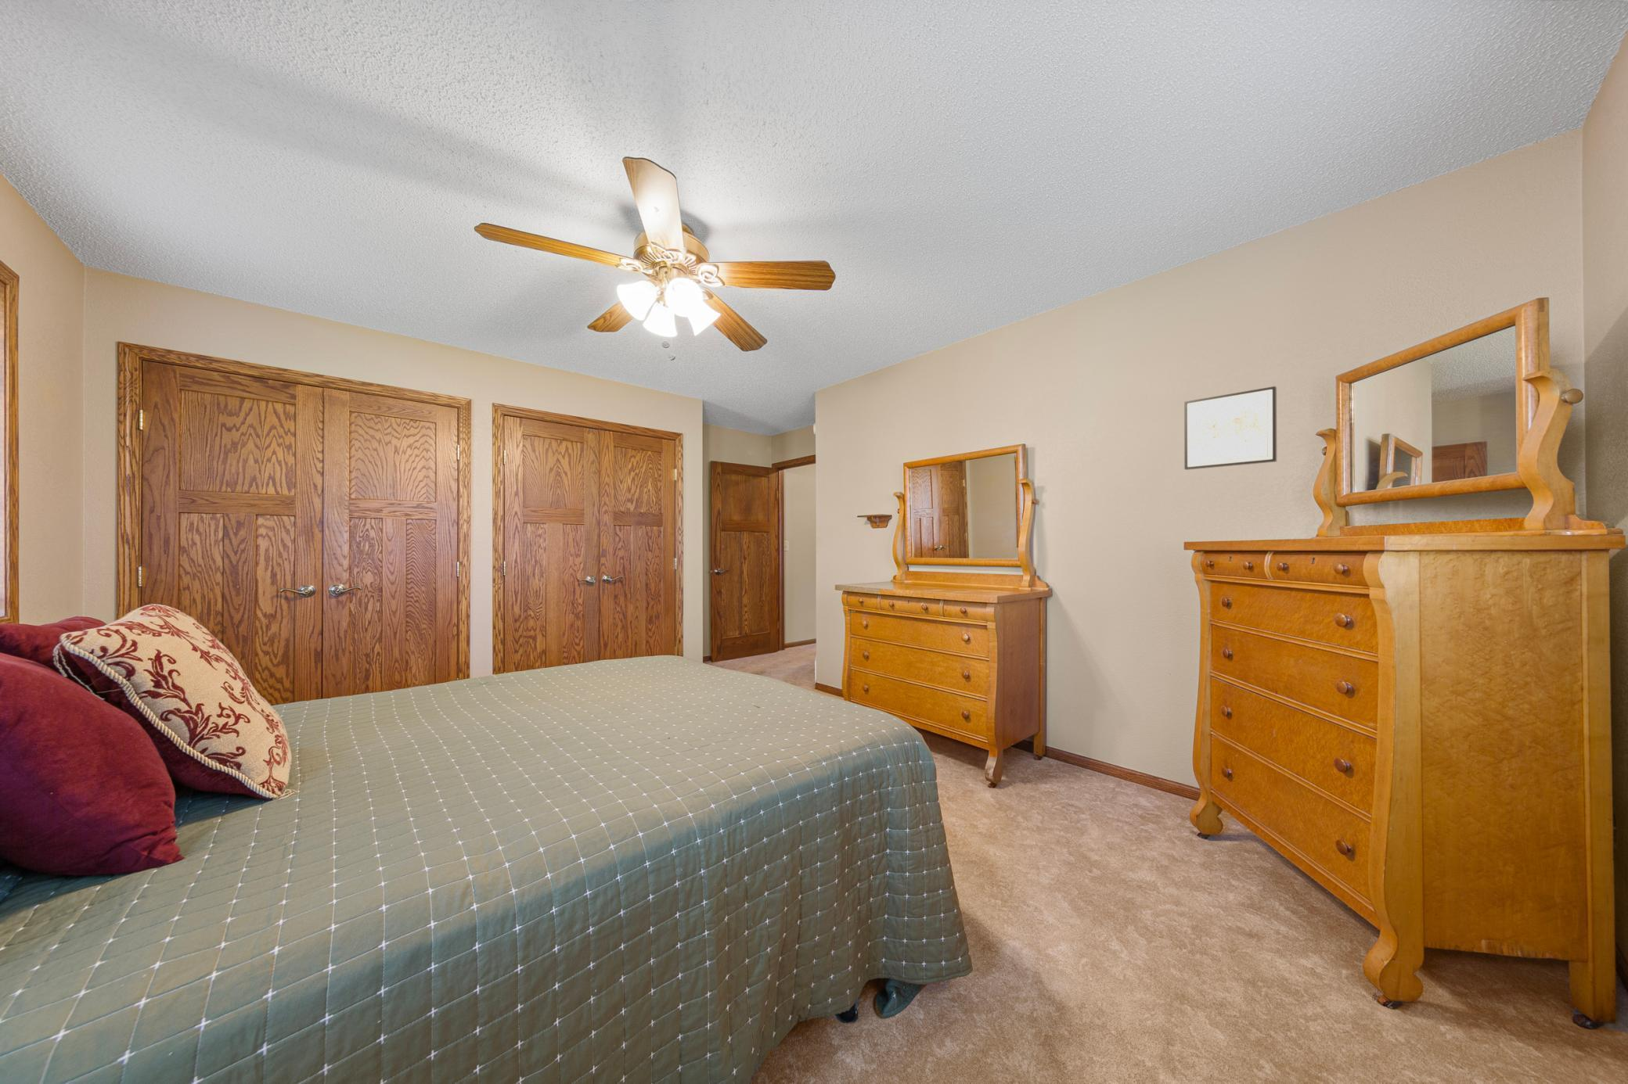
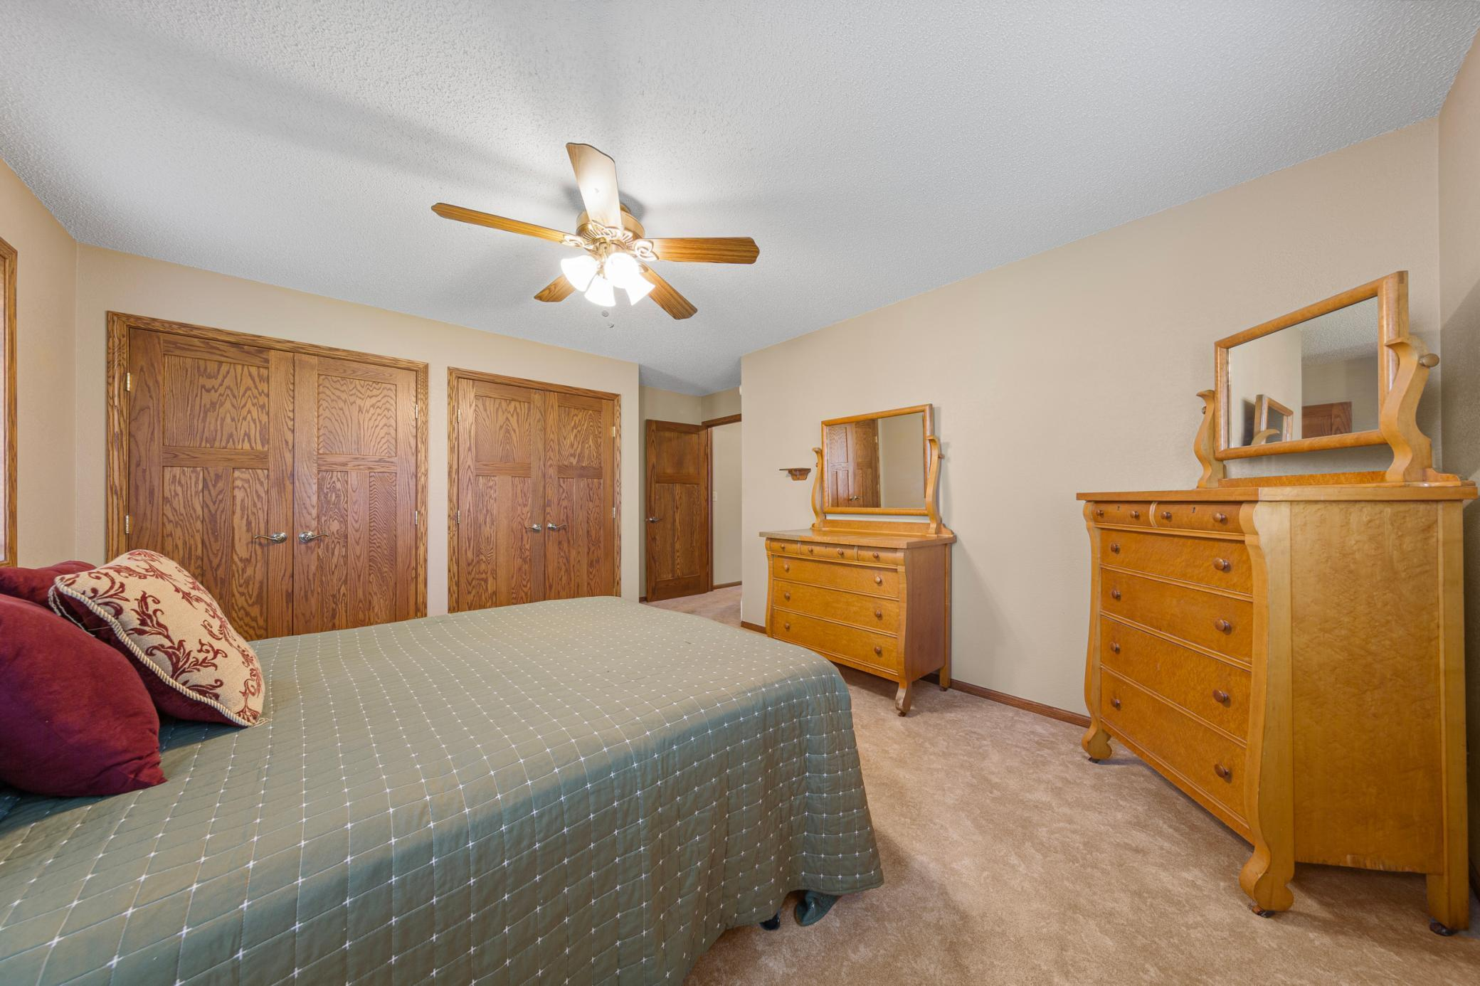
- wall art [1184,386,1277,471]
